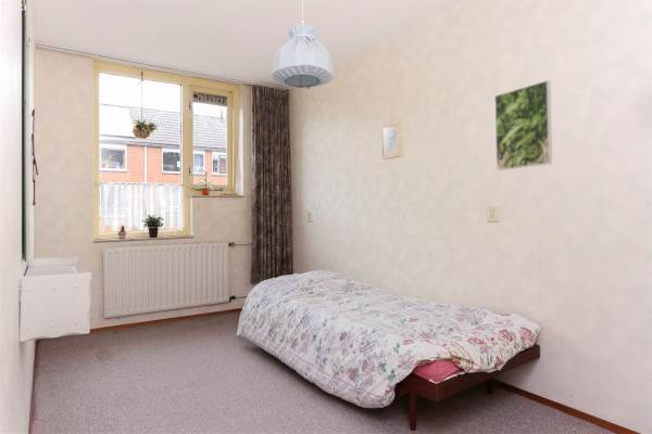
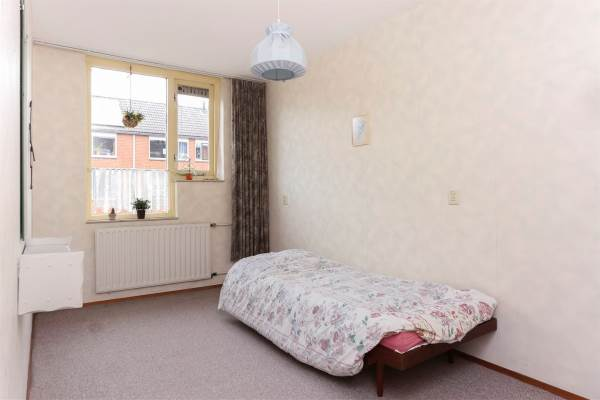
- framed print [493,79,553,171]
